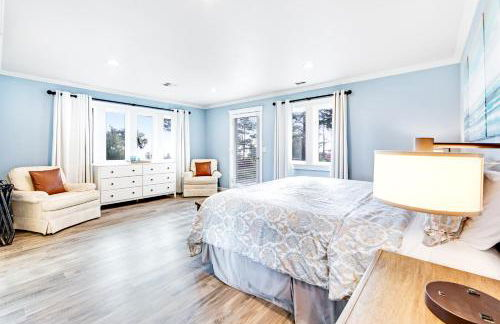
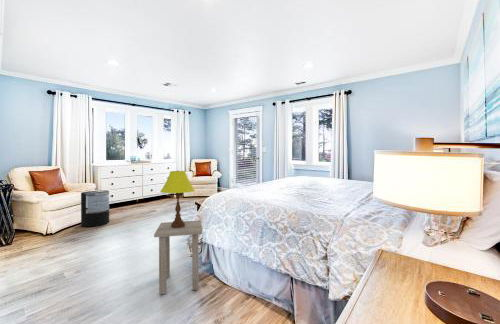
+ table lamp [159,170,196,228]
+ trash can [80,190,110,228]
+ side table [153,219,203,295]
